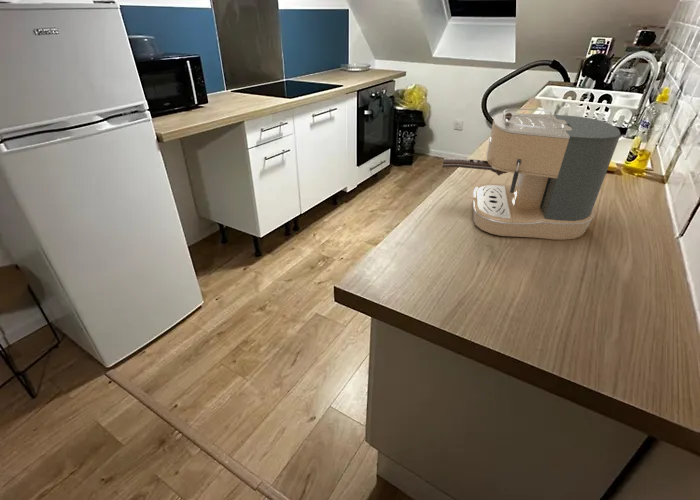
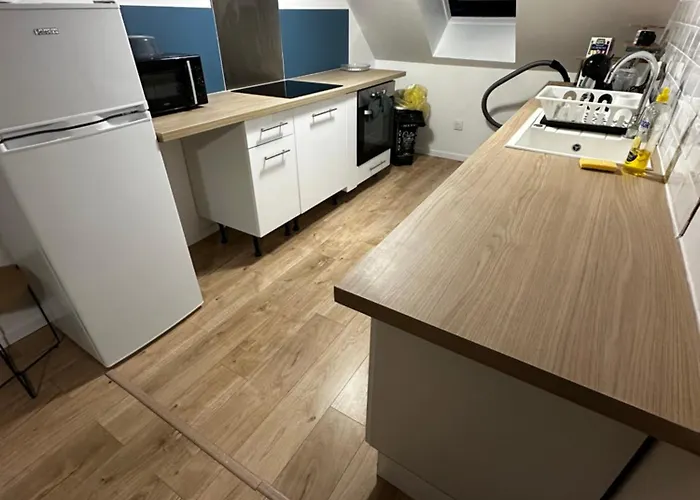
- coffee maker [442,108,622,241]
